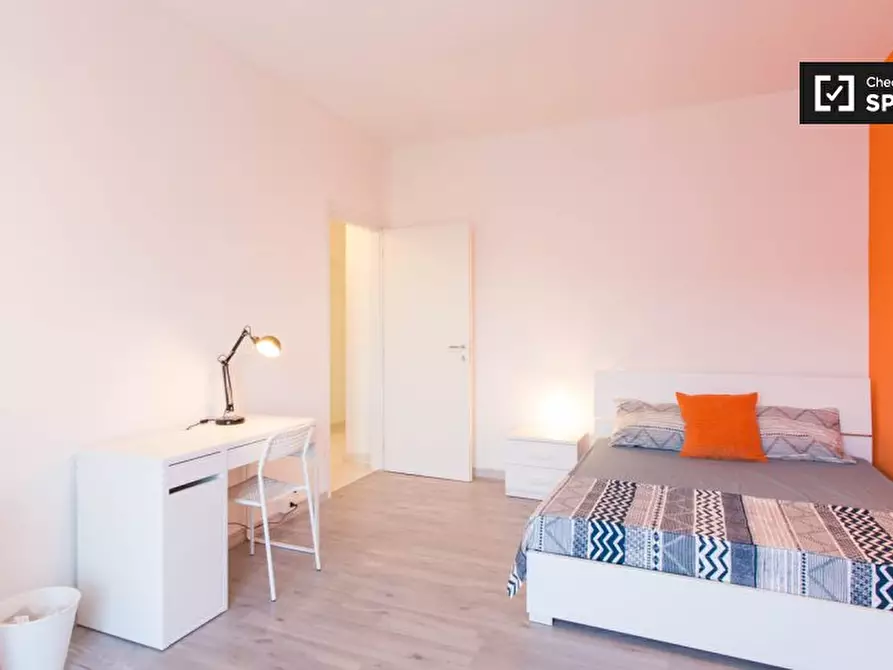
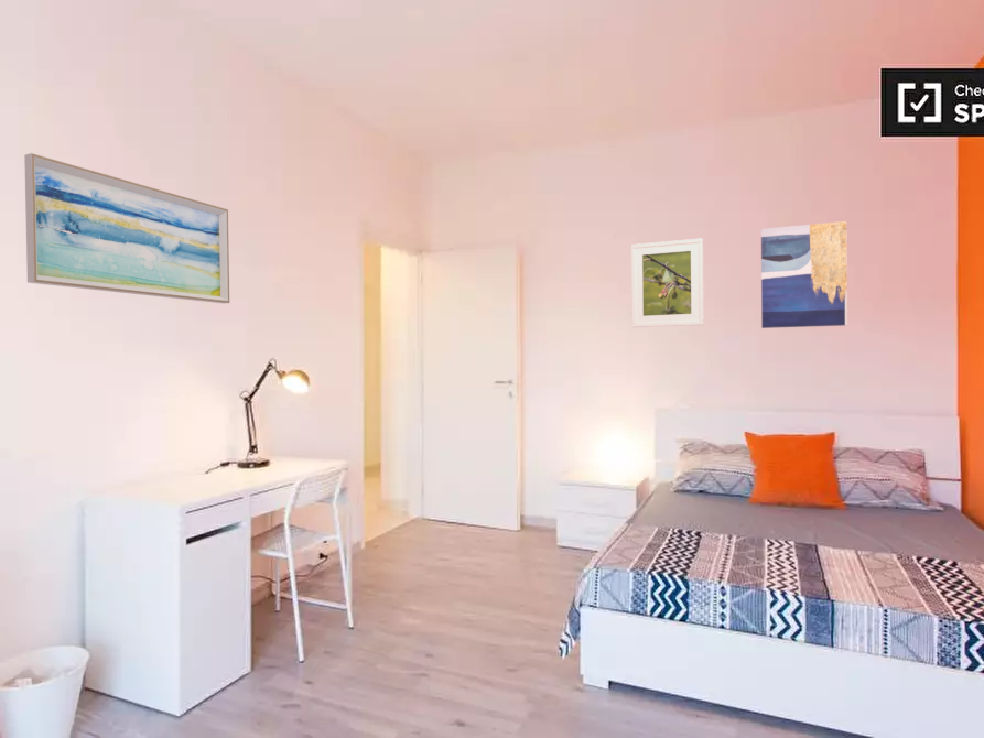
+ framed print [630,237,705,328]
+ wall art [760,220,848,329]
+ wall art [23,152,230,304]
